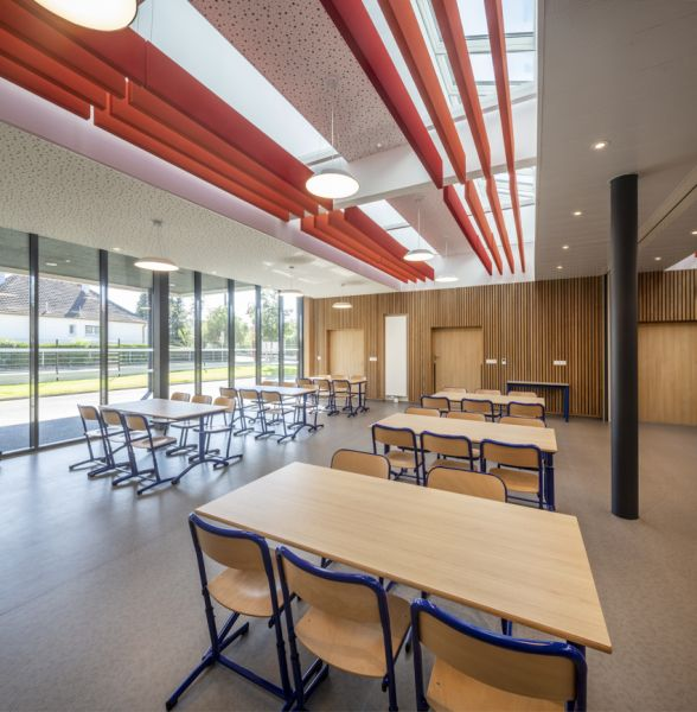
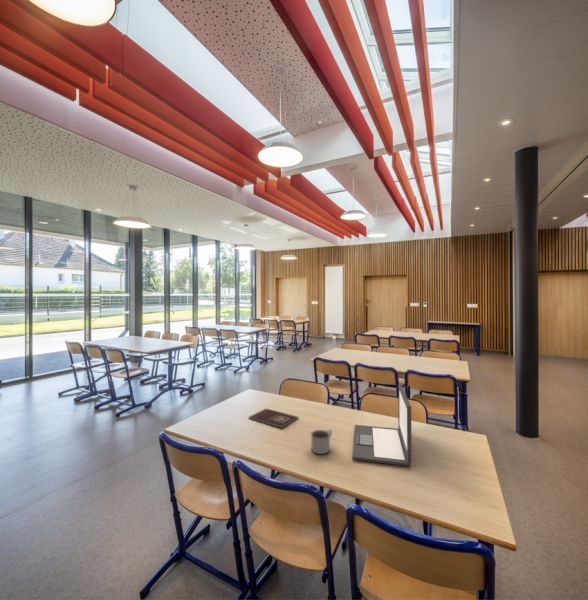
+ laptop [352,383,412,467]
+ book [248,408,299,429]
+ mug [310,428,333,455]
